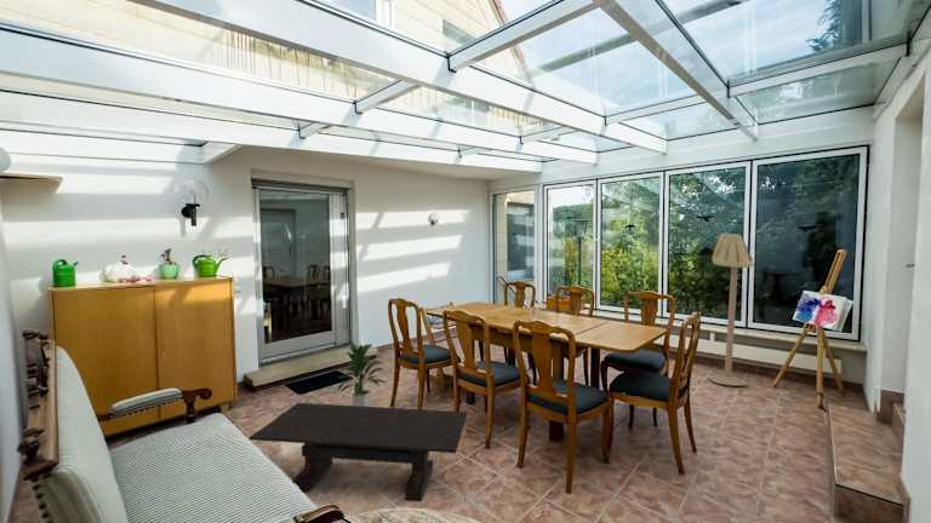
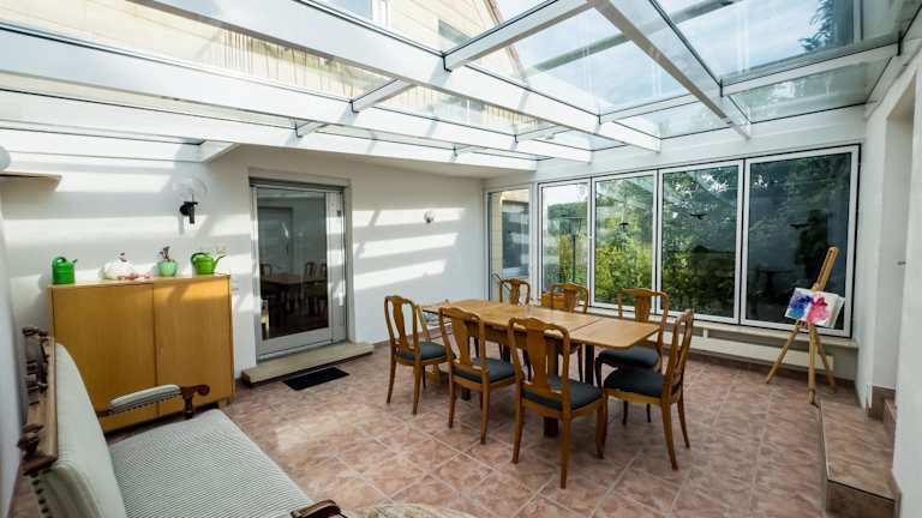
- indoor plant [337,343,388,407]
- floor lamp [707,231,755,387]
- coffee table [249,402,469,502]
